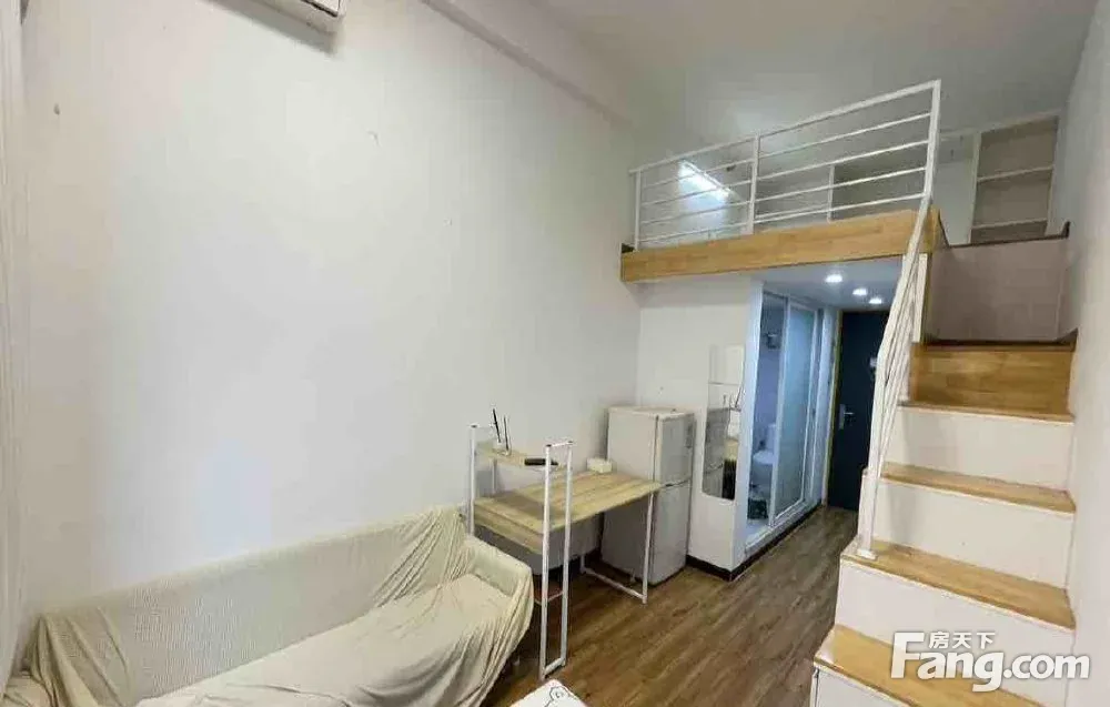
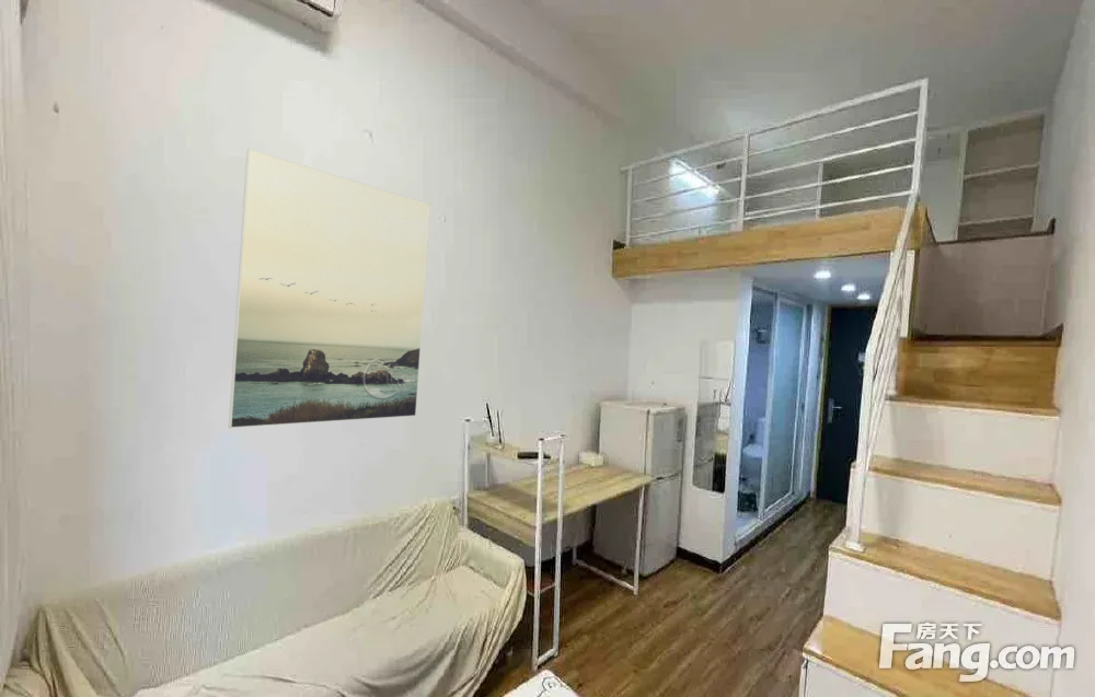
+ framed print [228,148,431,429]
